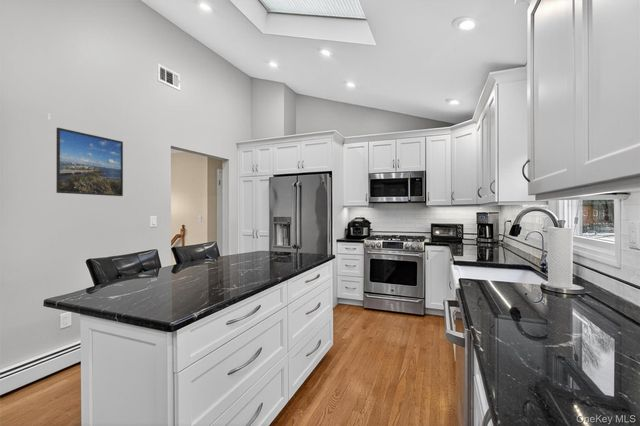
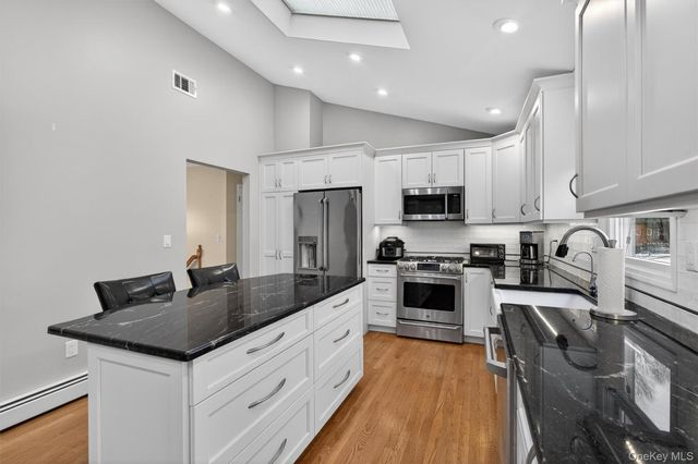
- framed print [55,127,124,197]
